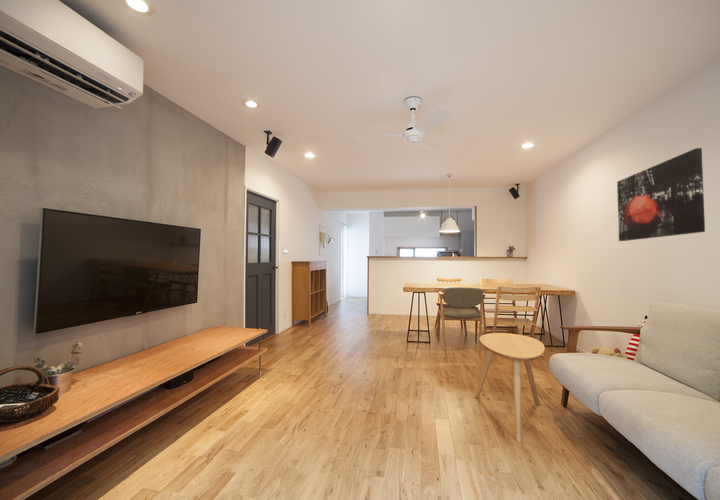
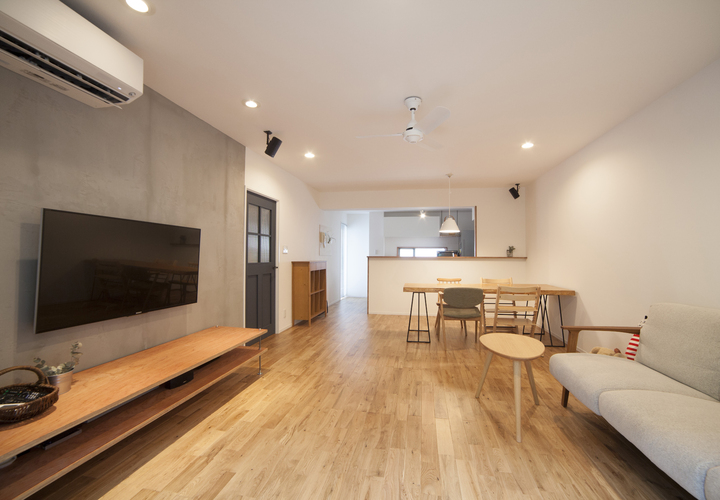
- wall art [616,147,706,242]
